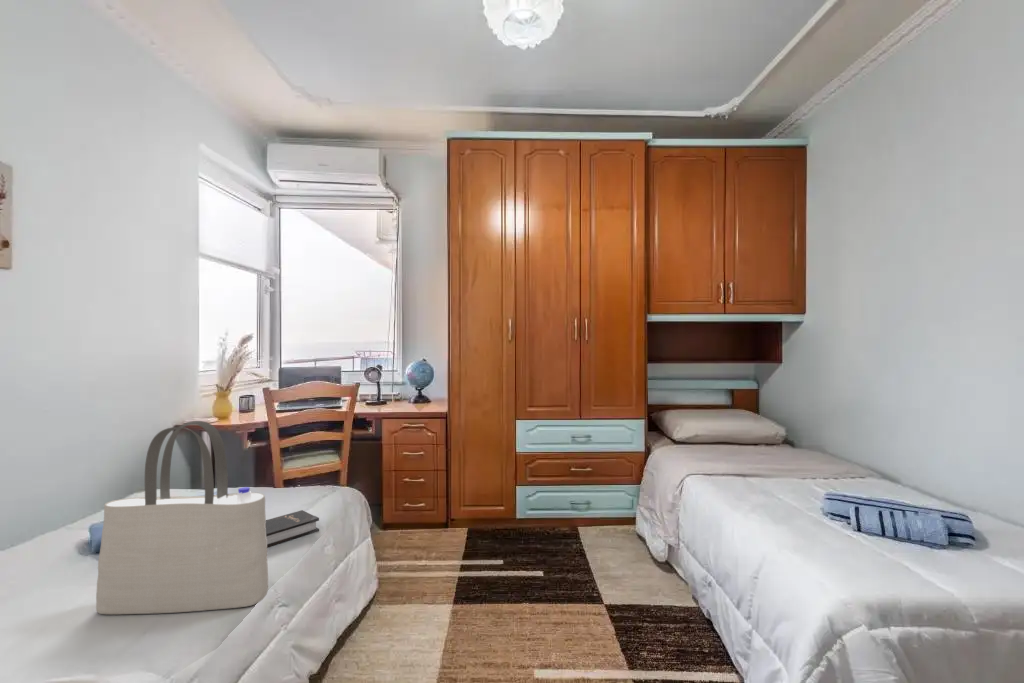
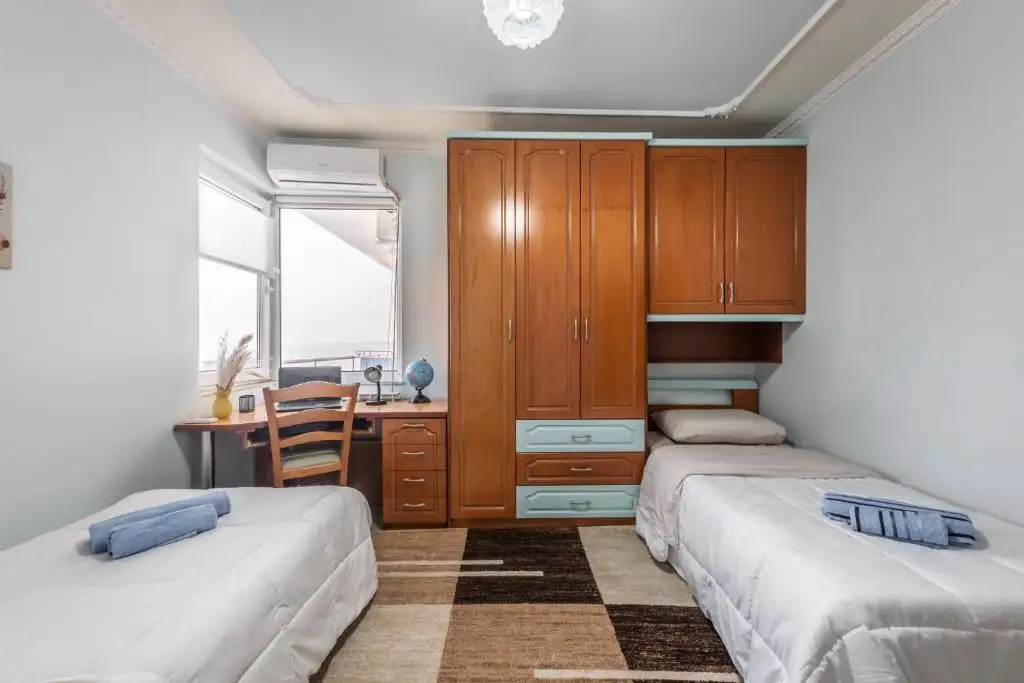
- tote bag [95,420,269,615]
- hardback book [265,509,320,549]
